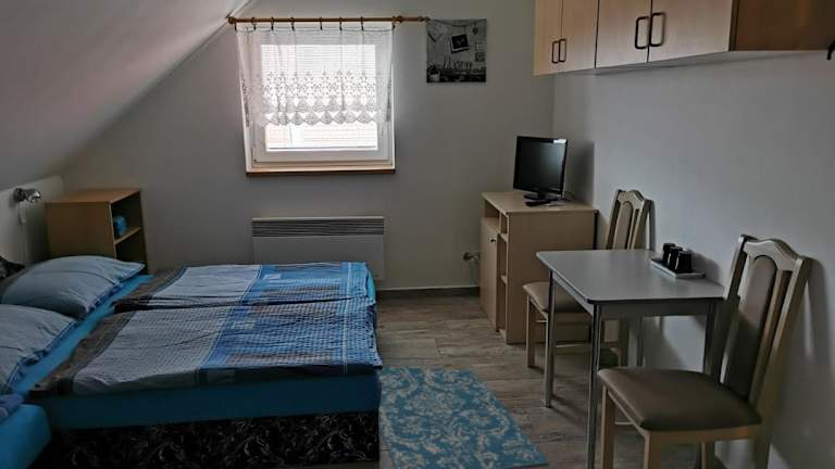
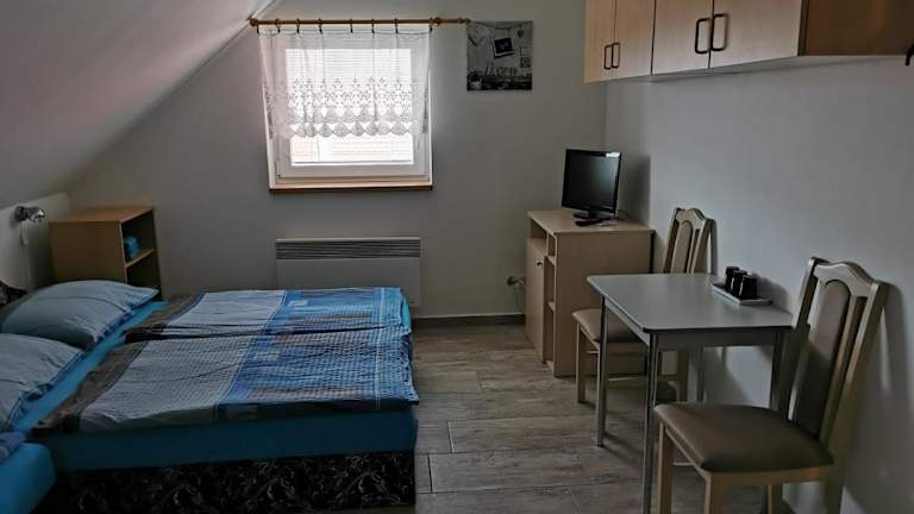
- rug [377,366,550,469]
